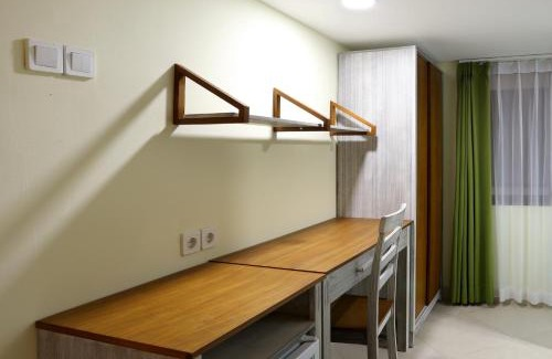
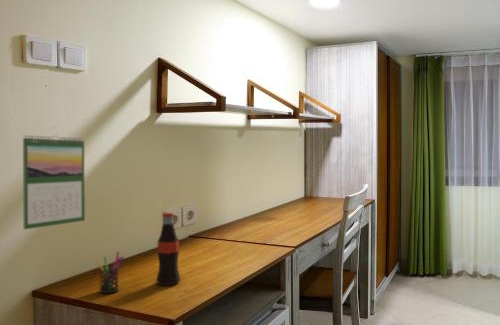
+ bottle [155,212,181,286]
+ calendar [22,134,86,230]
+ pen holder [94,250,125,294]
